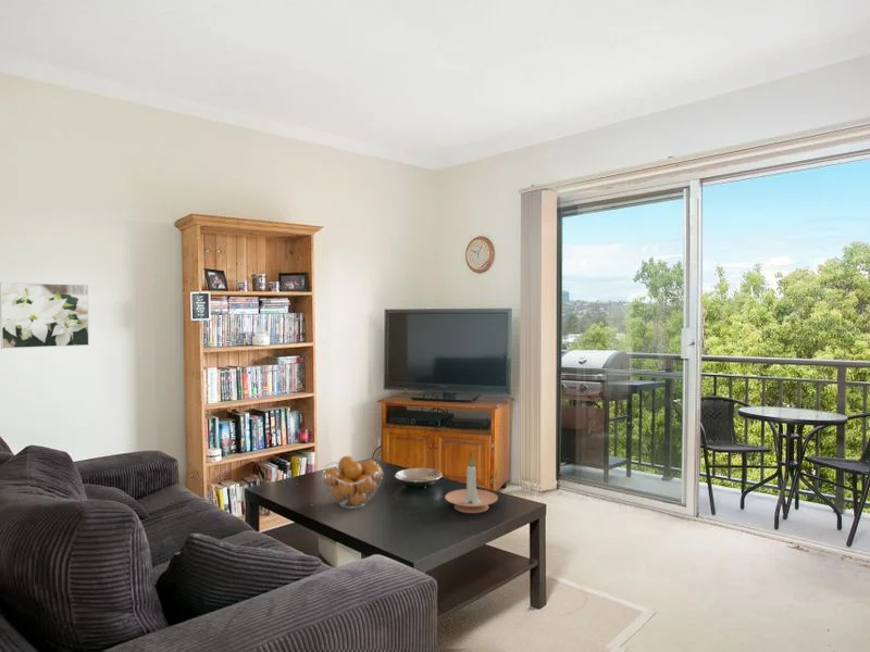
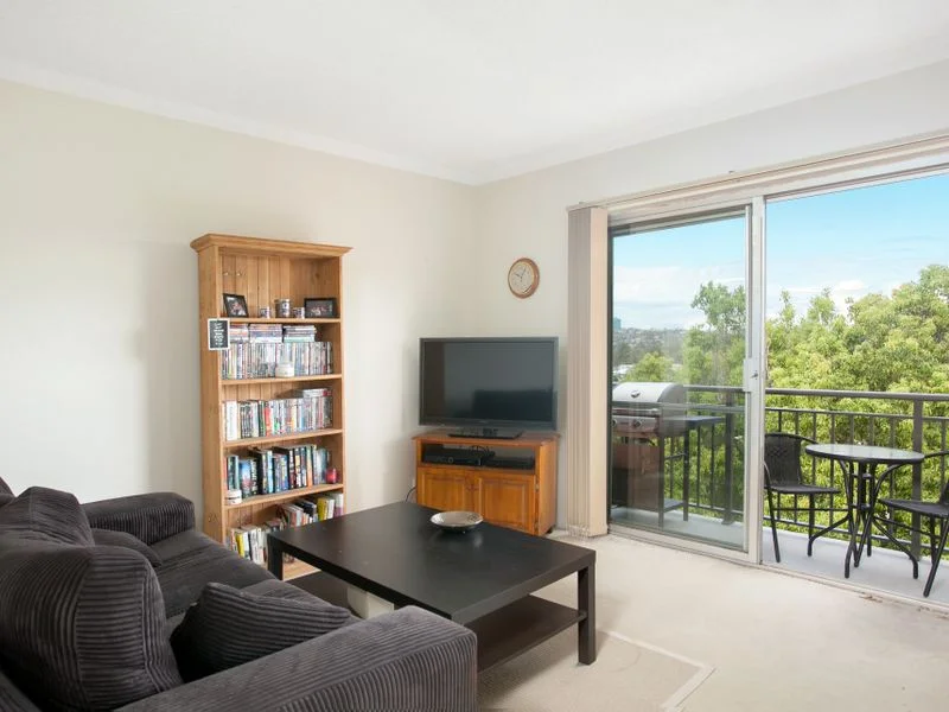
- candle holder [444,450,499,514]
- fruit basket [321,455,384,510]
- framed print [0,281,90,350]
